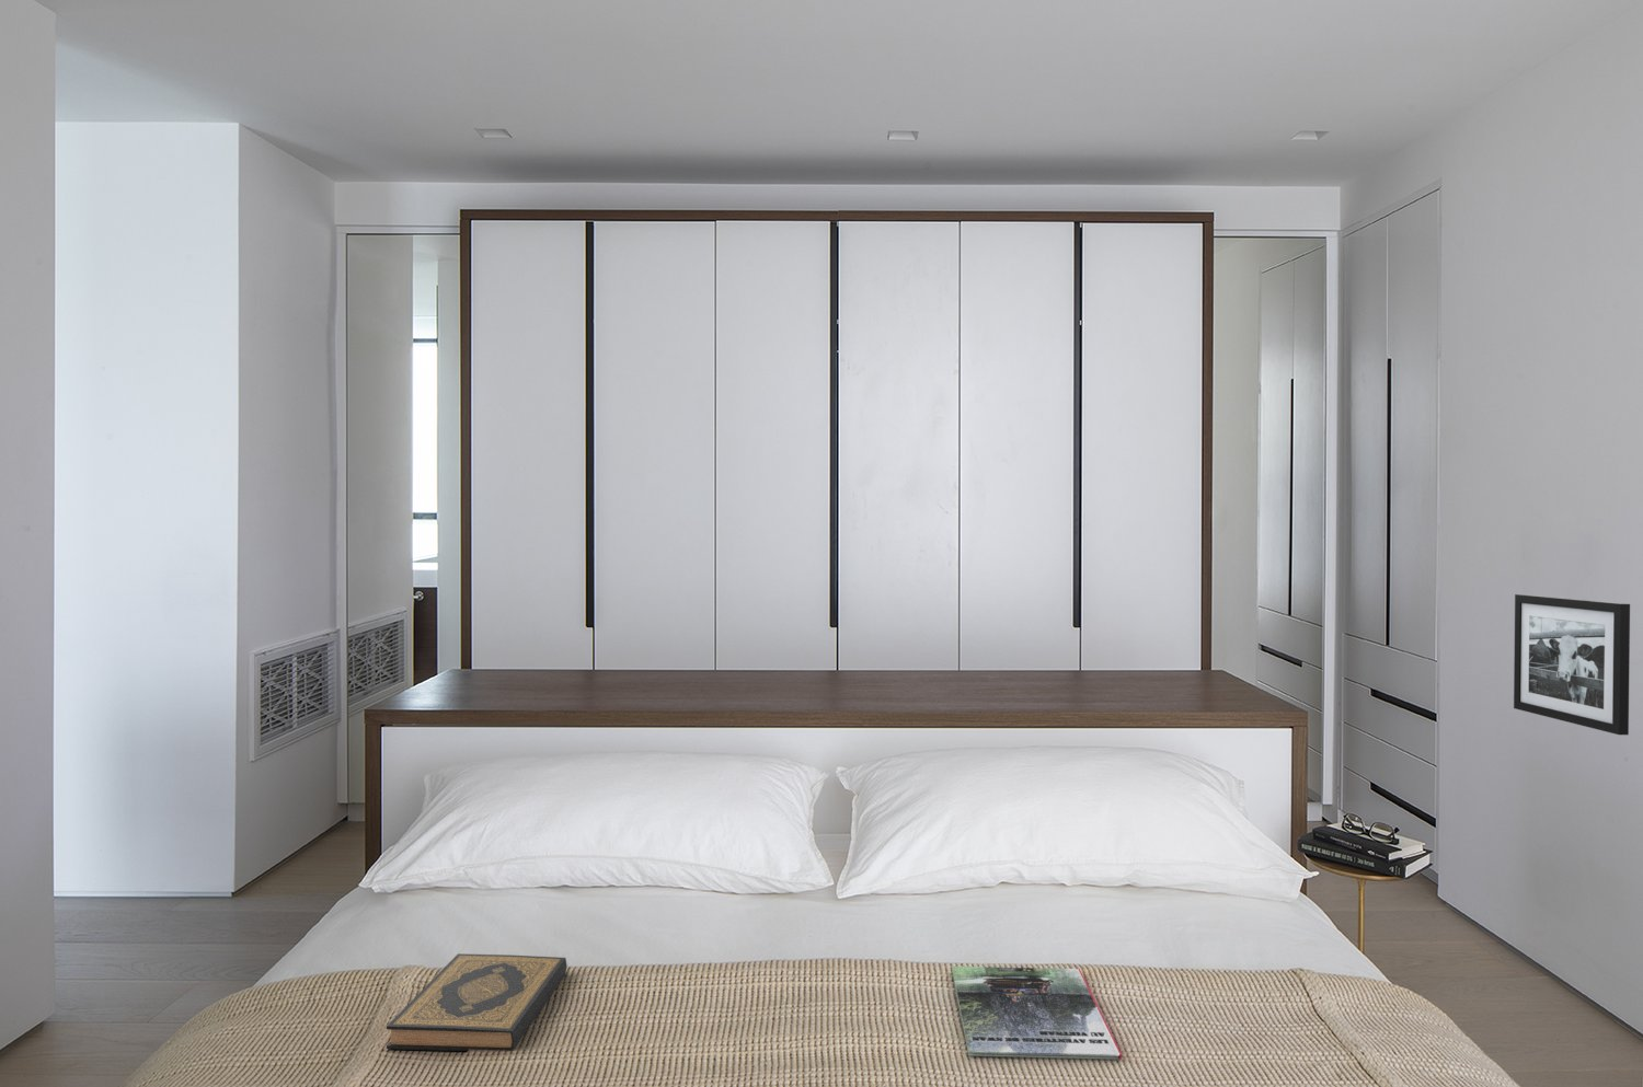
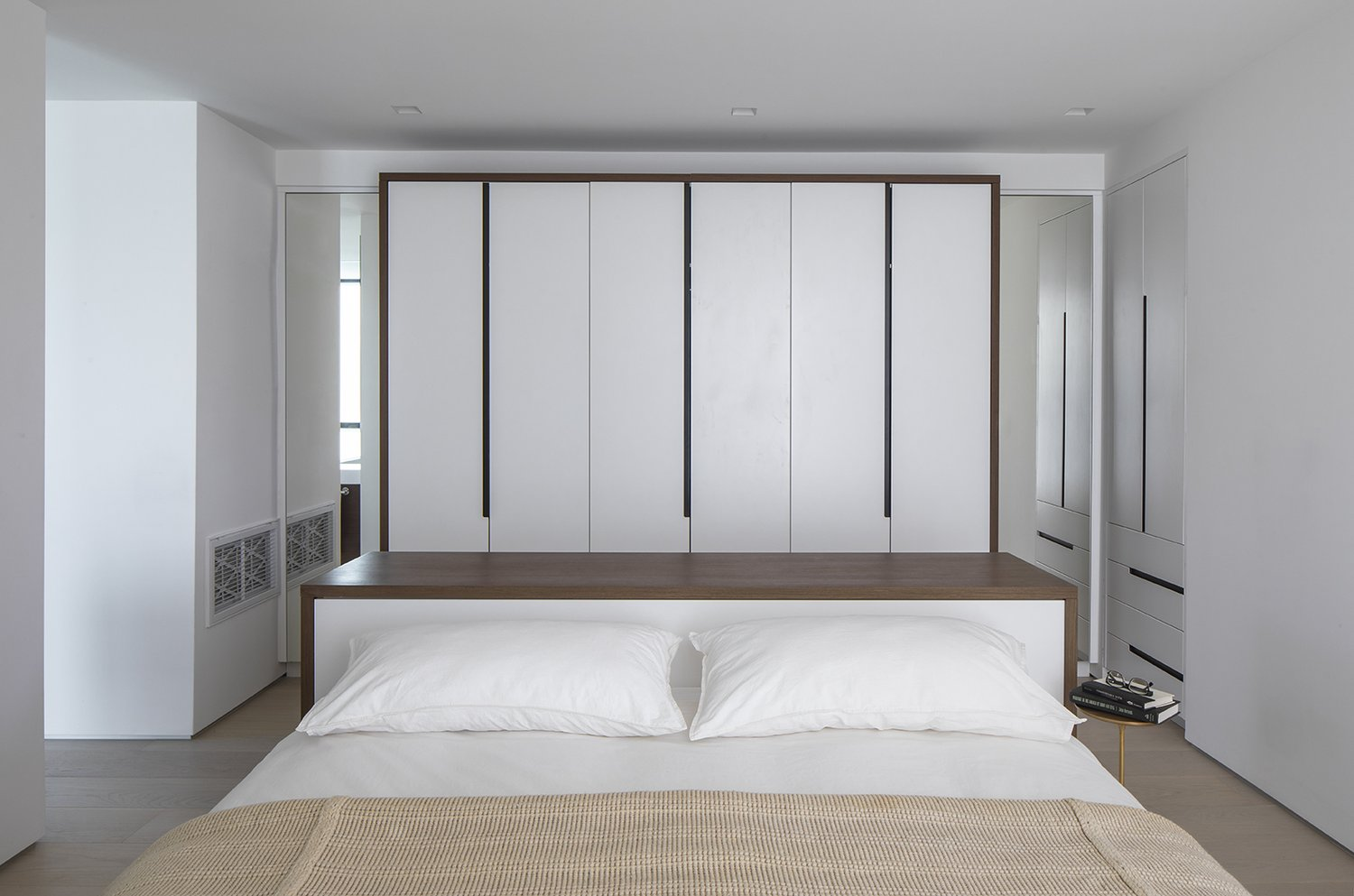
- magazine [951,966,1122,1060]
- hardback book [386,952,568,1052]
- picture frame [1513,593,1631,735]
